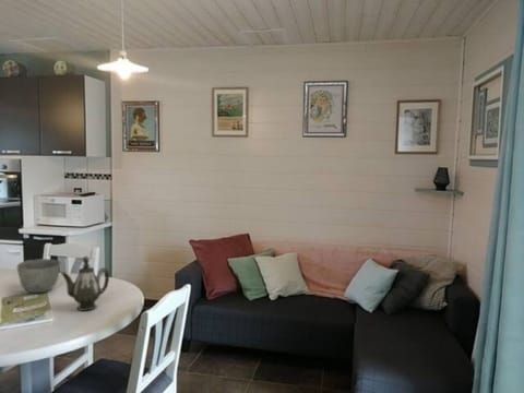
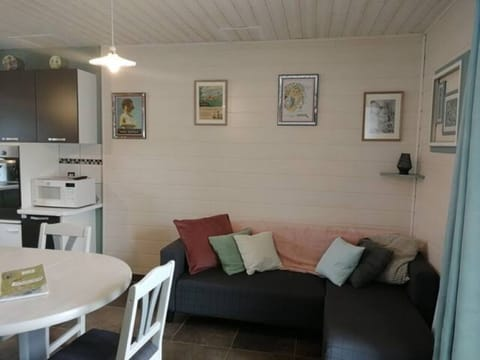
- bowl [16,258,61,294]
- teapot [59,255,110,312]
